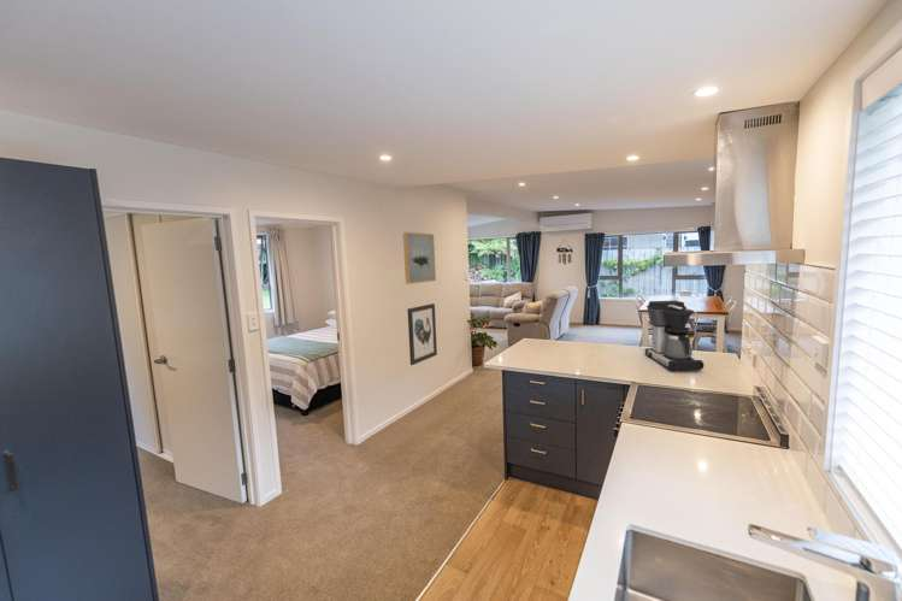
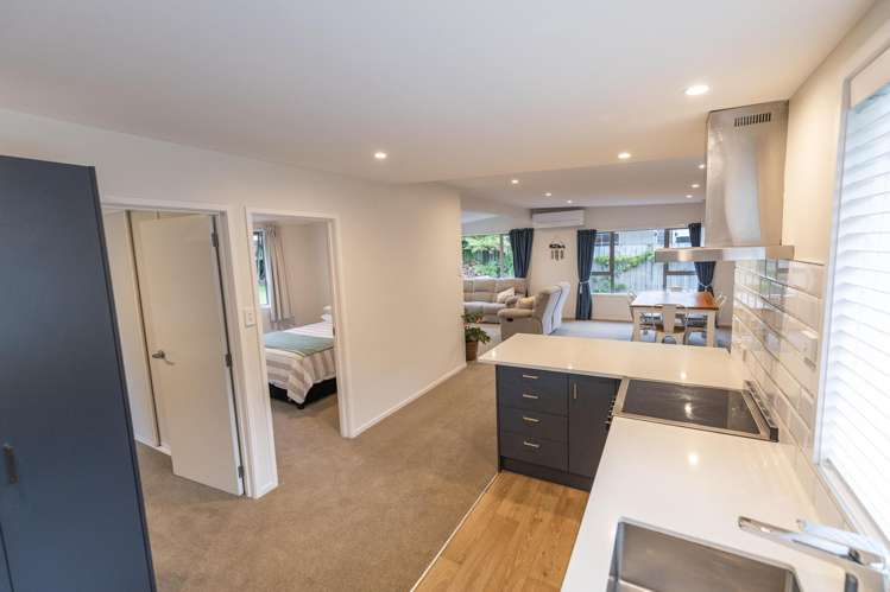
- wall art [402,231,437,285]
- coffee maker [644,300,704,372]
- wall art [406,302,438,366]
